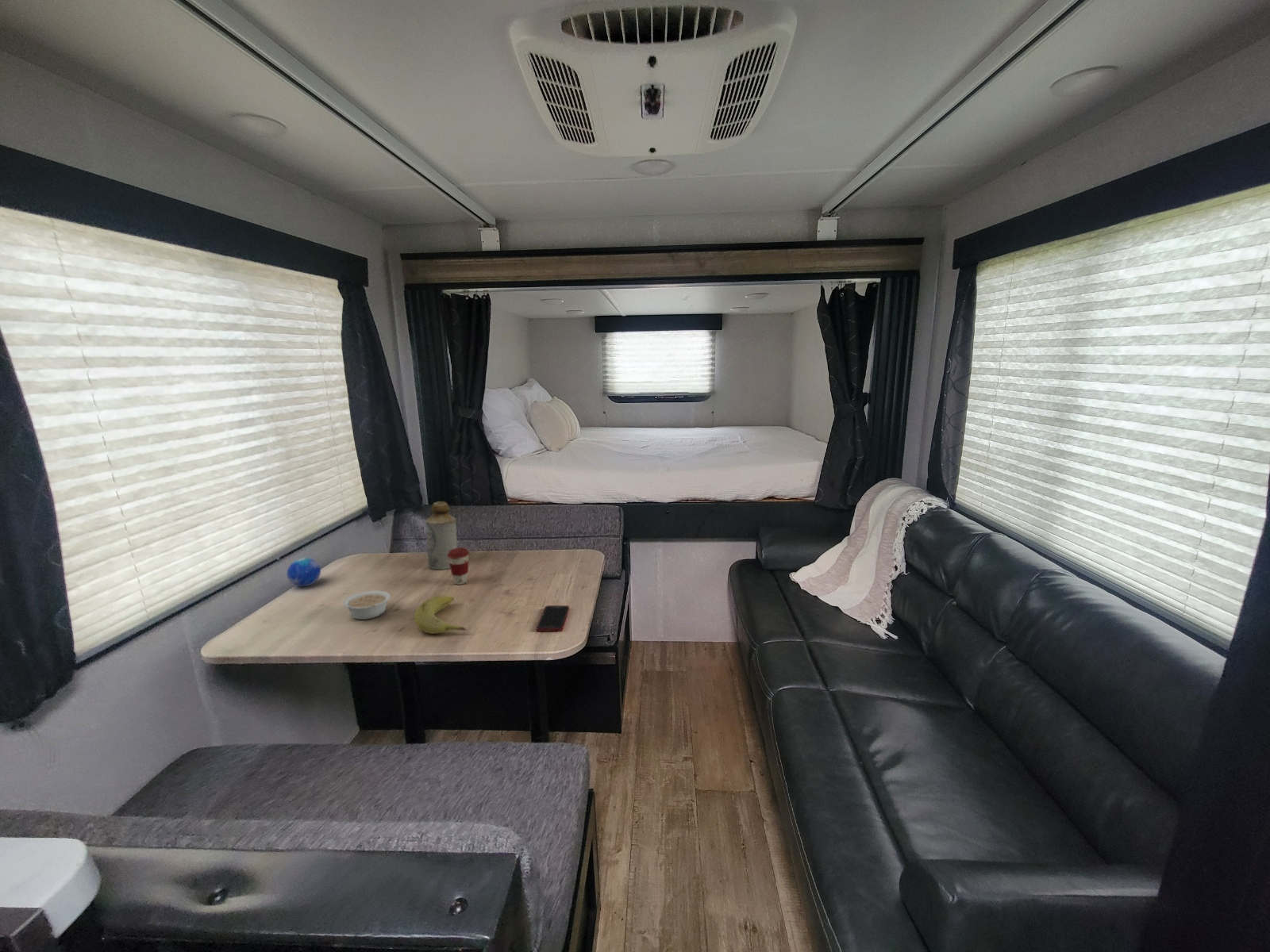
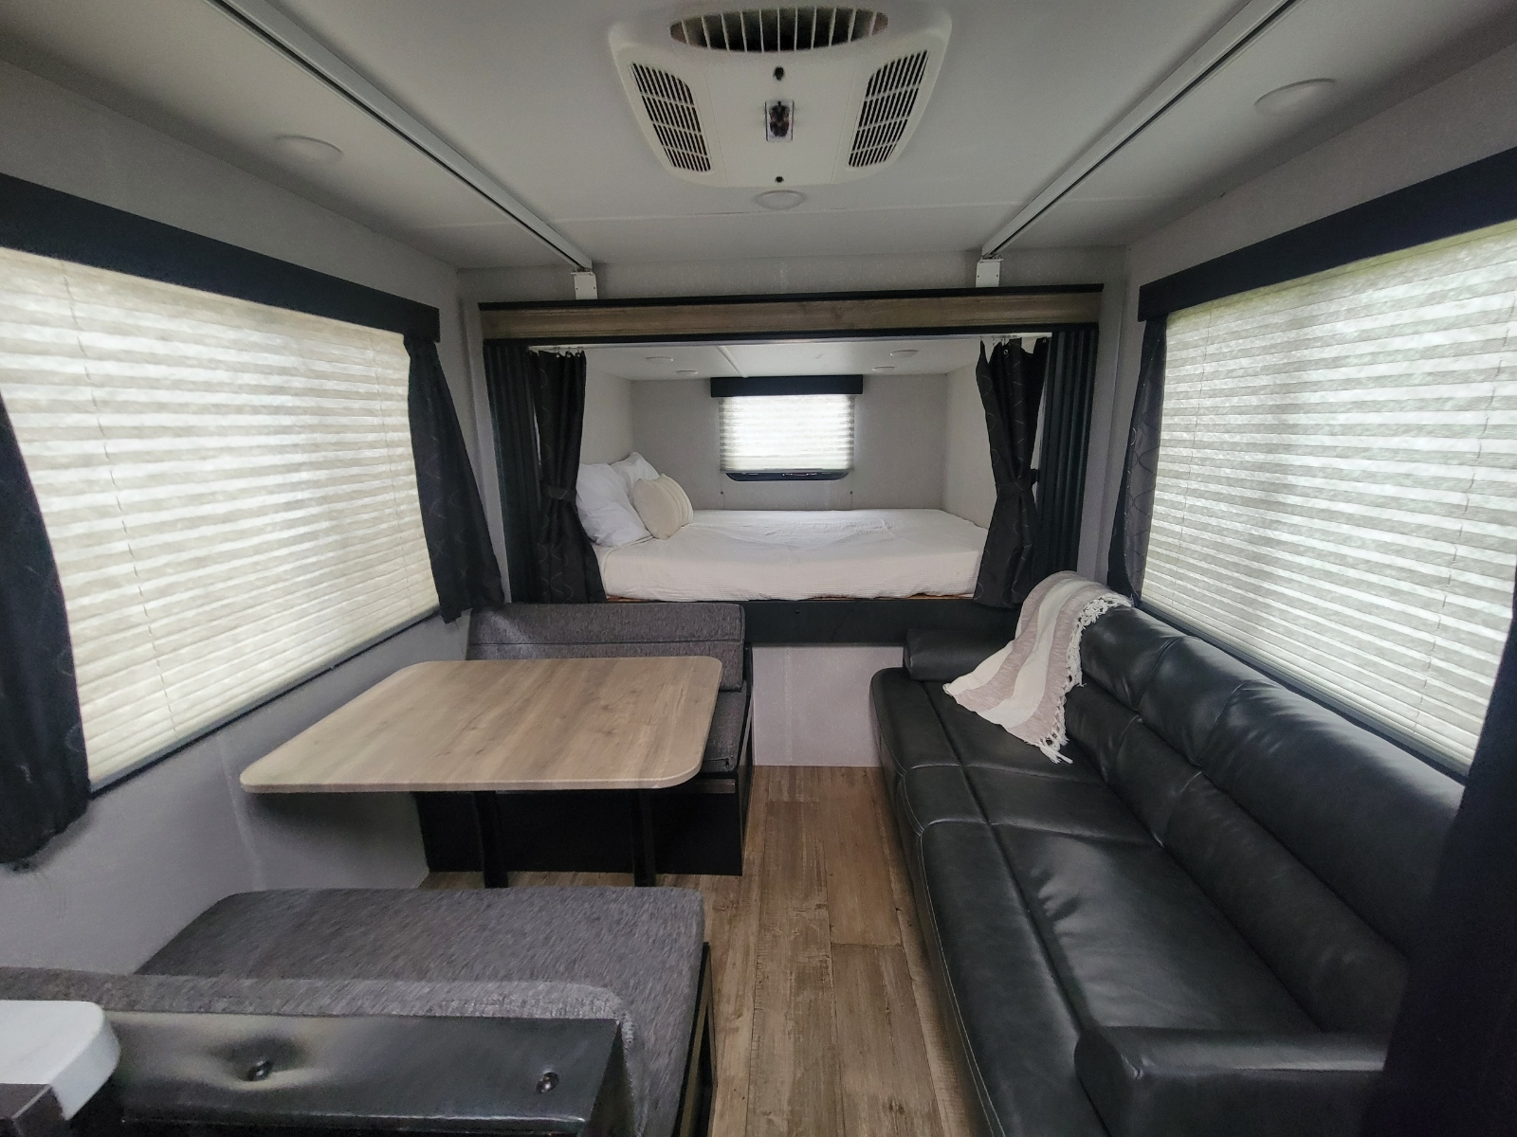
- coffee cup [447,547,470,585]
- decorative orb [287,557,321,587]
- bottle [425,501,458,570]
- cell phone [536,605,570,632]
- legume [342,589,391,620]
- fruit [414,595,468,635]
